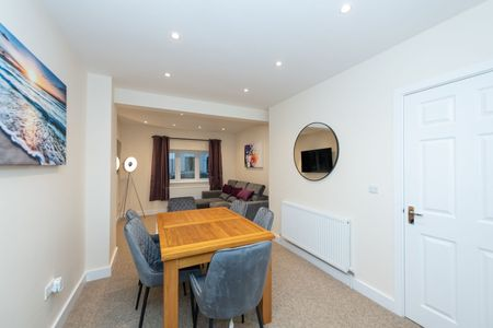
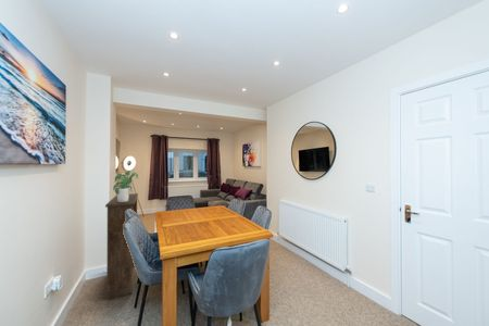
+ potted plant [112,170,139,202]
+ bookshelf [104,192,139,301]
